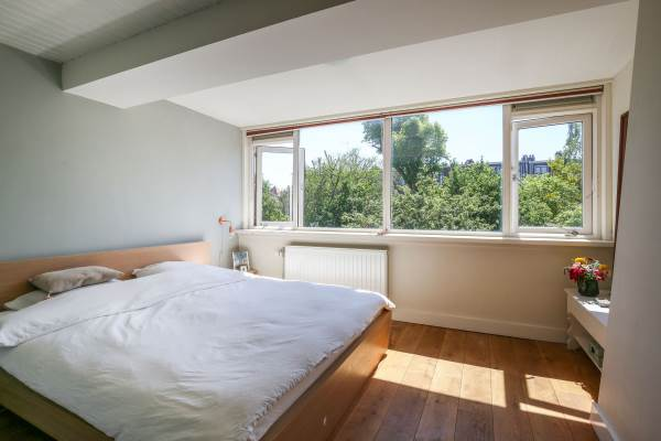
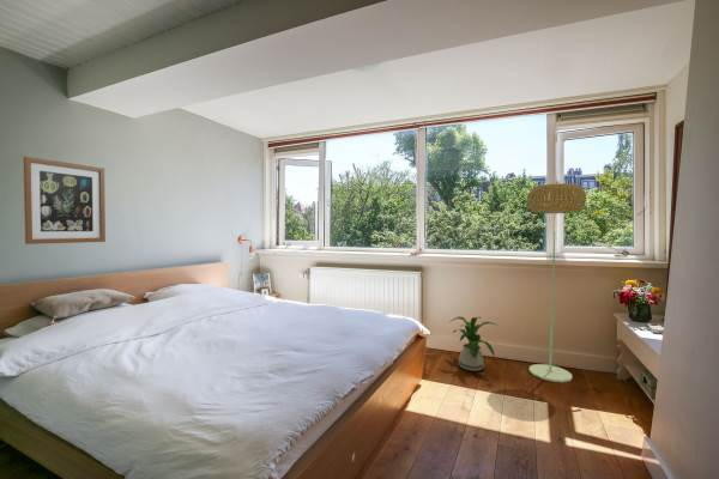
+ wall art [23,156,107,245]
+ house plant [448,315,499,372]
+ floor lamp [526,182,587,383]
